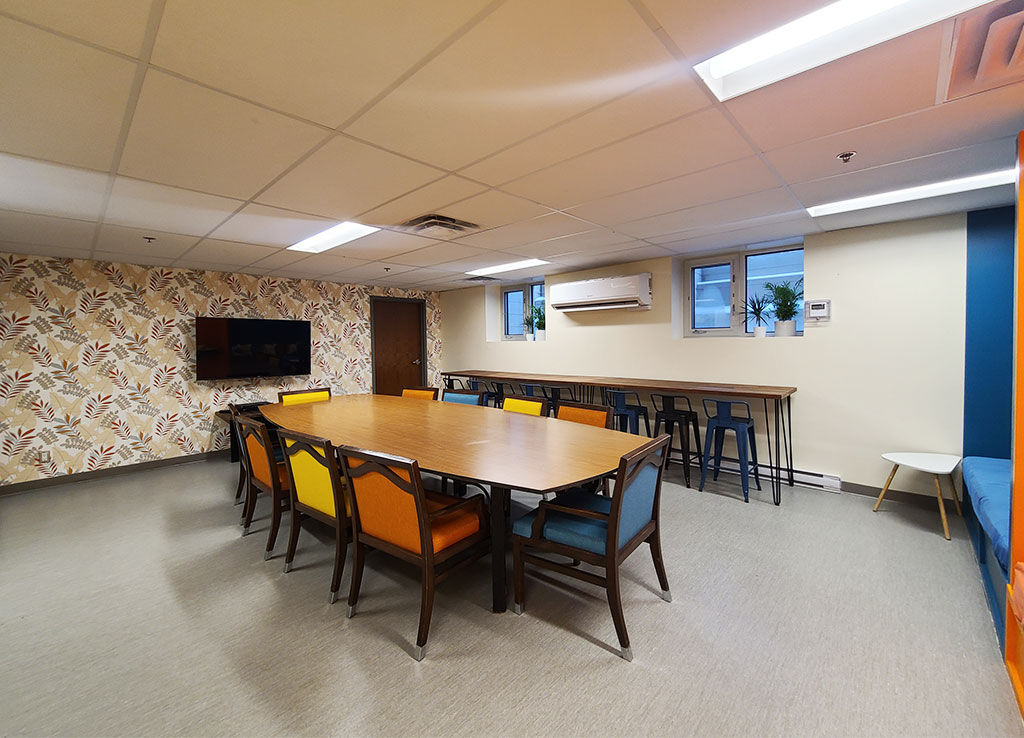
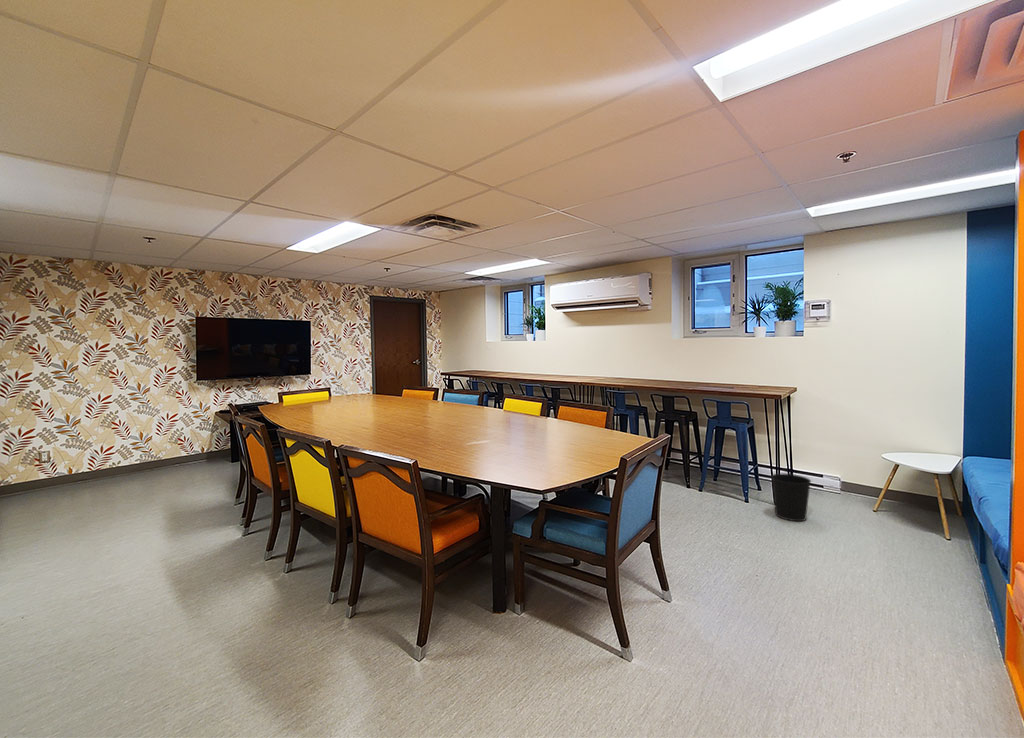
+ wastebasket [770,473,812,522]
